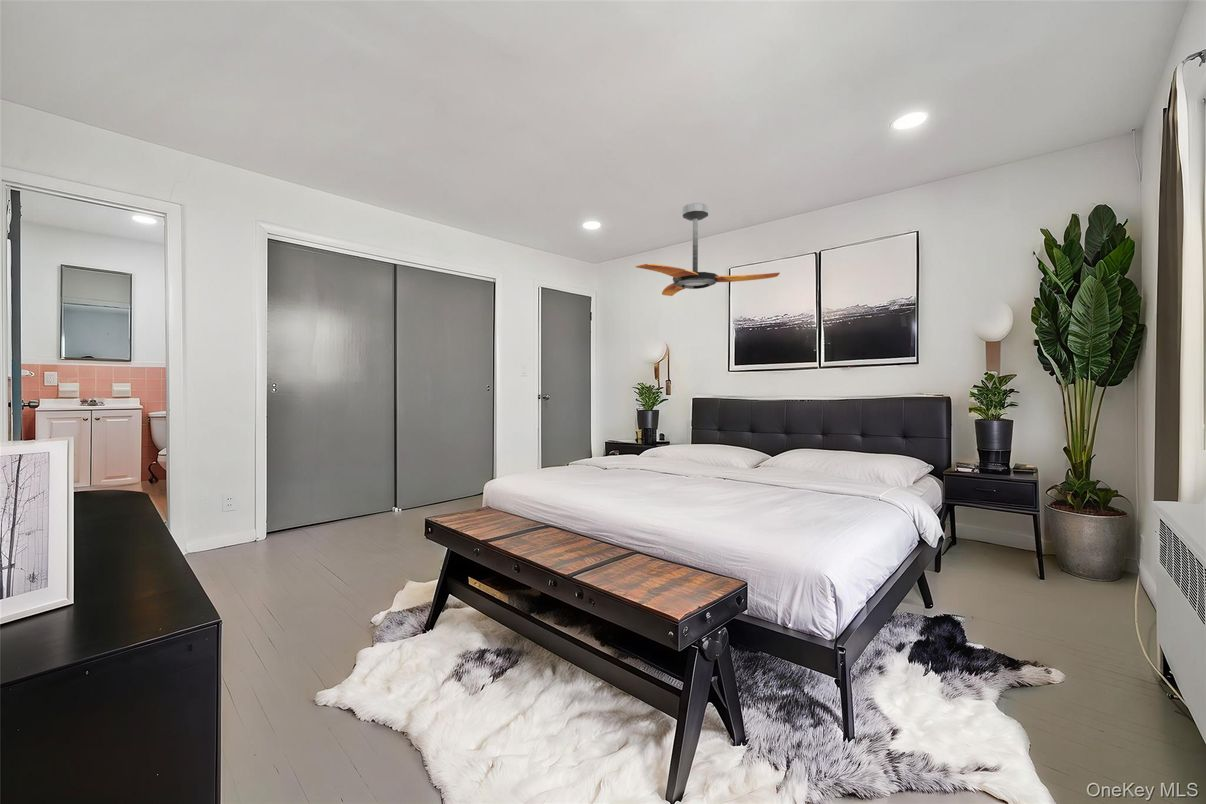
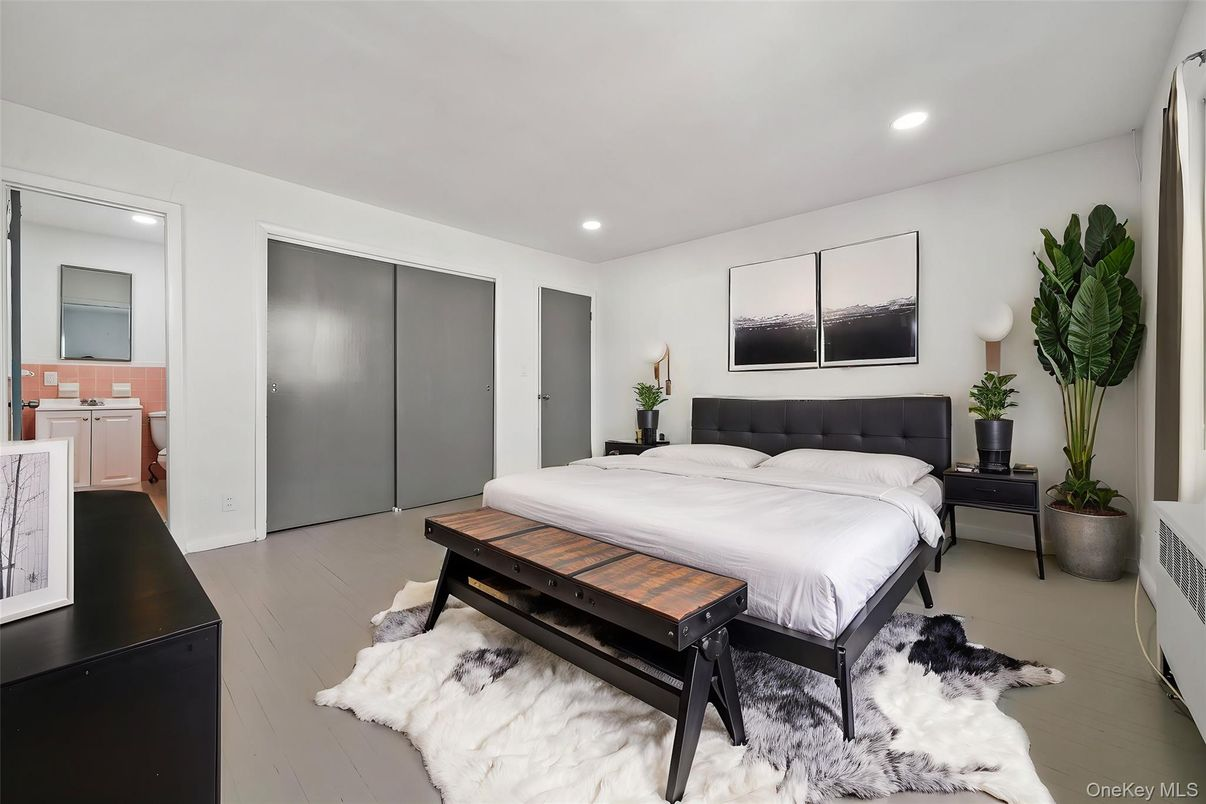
- ceiling fan [635,202,781,297]
